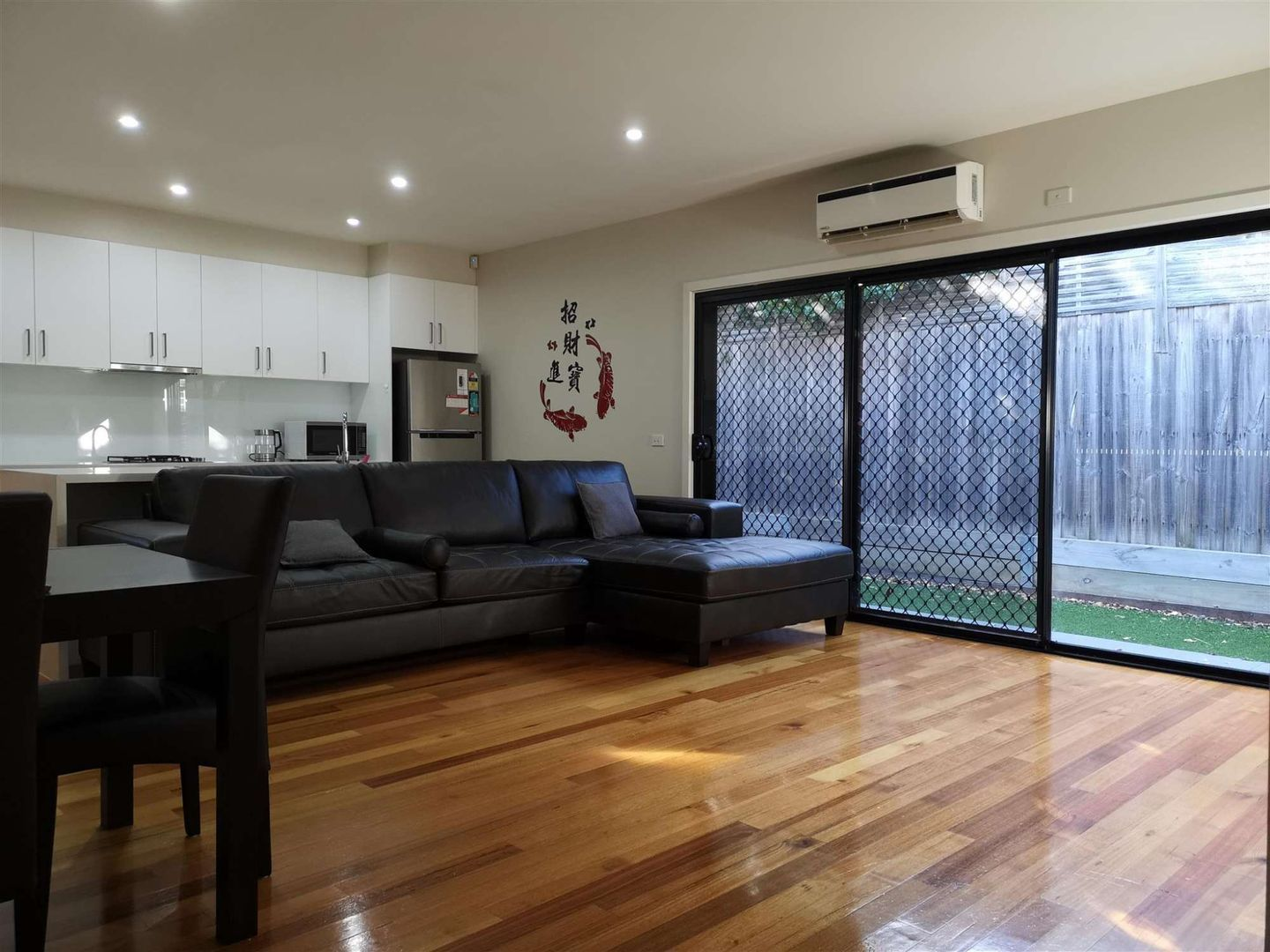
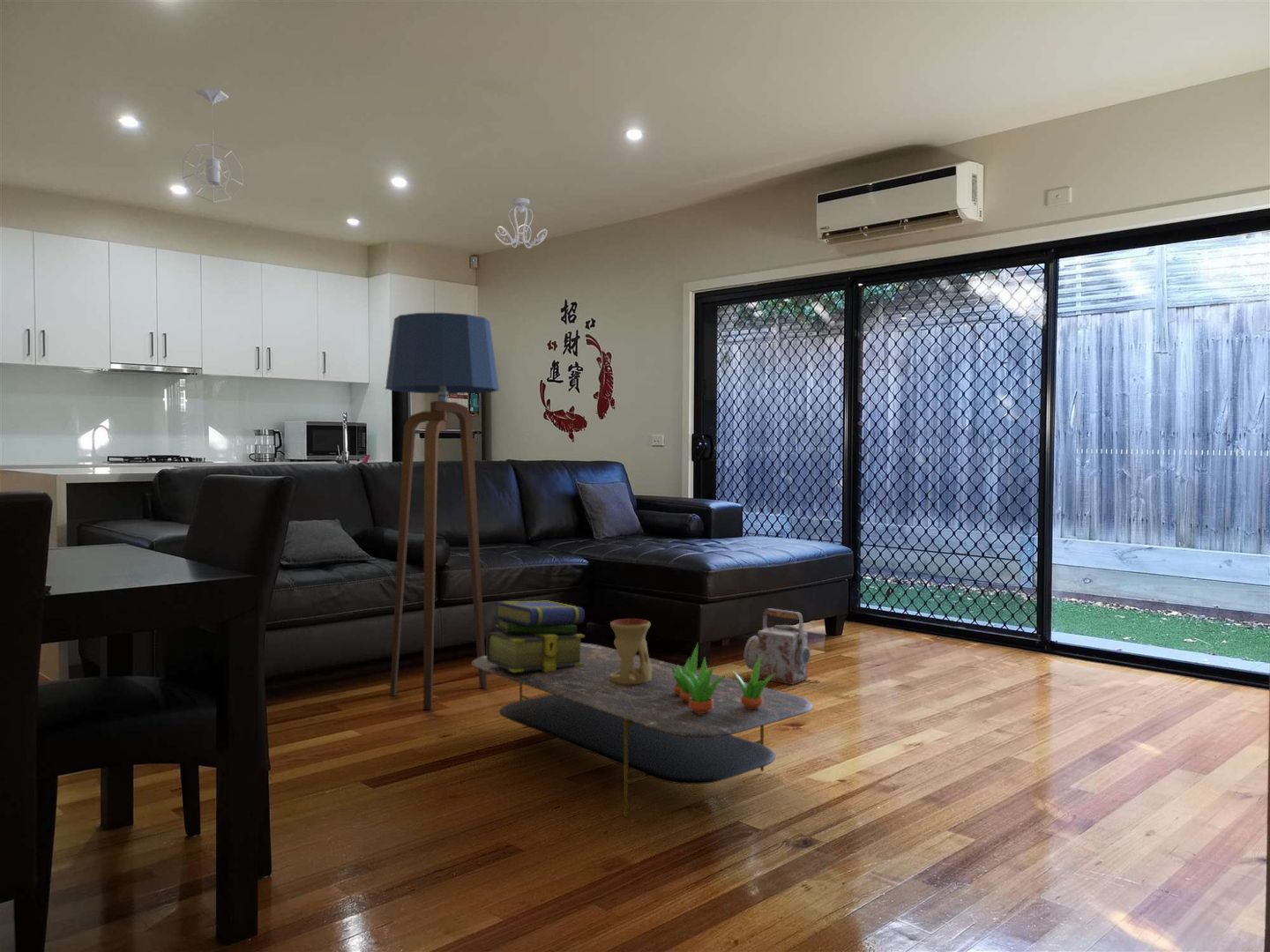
+ pendant light [182,87,243,203]
+ oil burner [609,618,652,684]
+ succulent plant [671,642,776,713]
+ floor lamp [385,312,500,710]
+ ceiling light fixture [494,197,549,249]
+ lantern [743,607,811,686]
+ stack of books [485,600,586,673]
+ coffee table [470,643,814,818]
